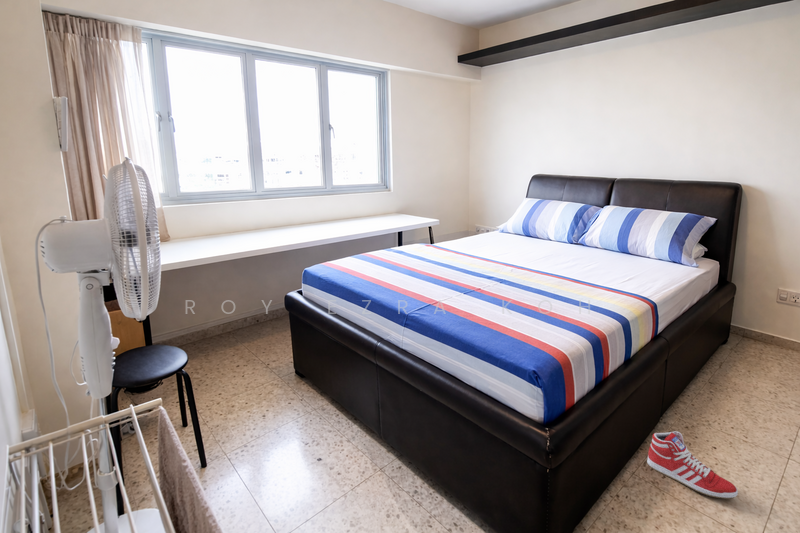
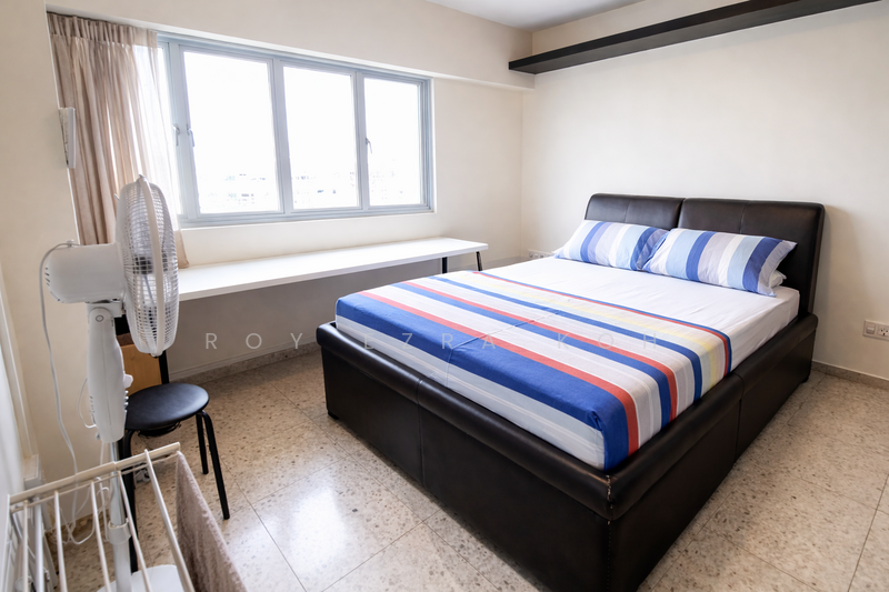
- sneaker [646,430,739,500]
